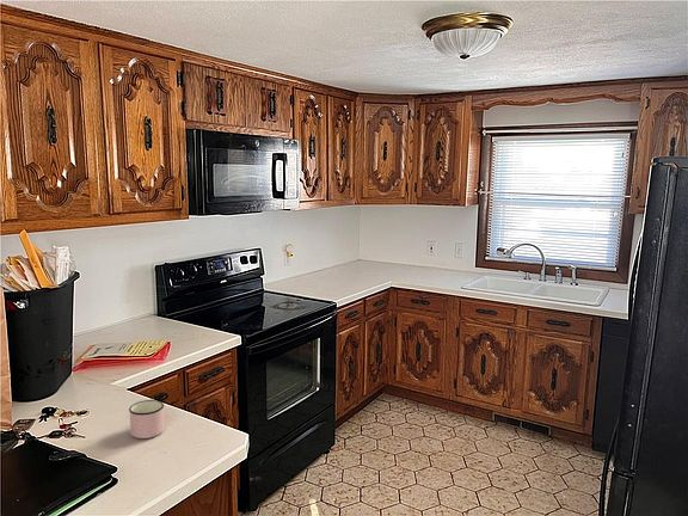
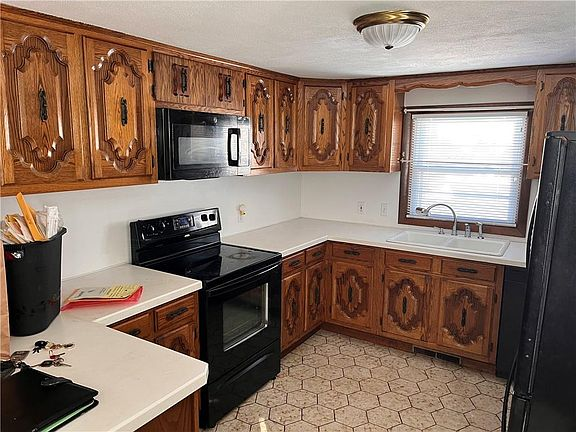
- mug [128,398,165,440]
